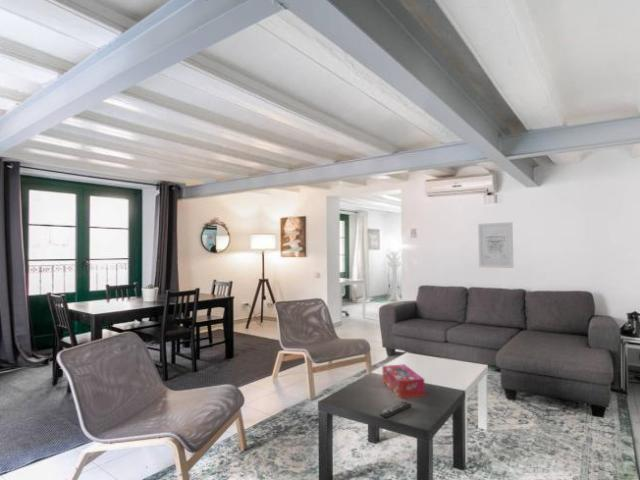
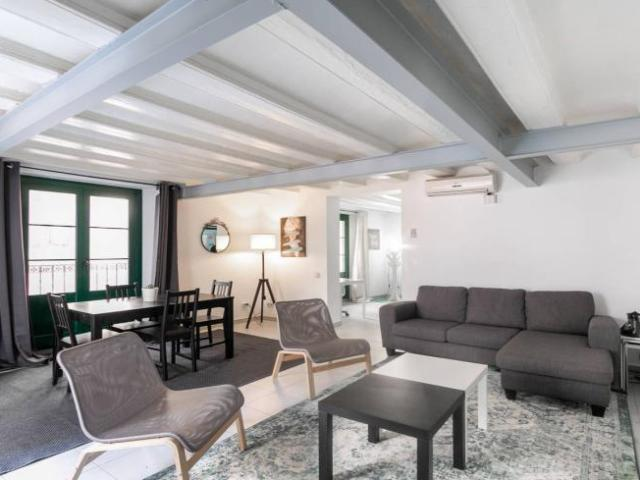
- remote control [379,400,413,419]
- tissue box [381,363,426,399]
- wall art [477,221,514,269]
